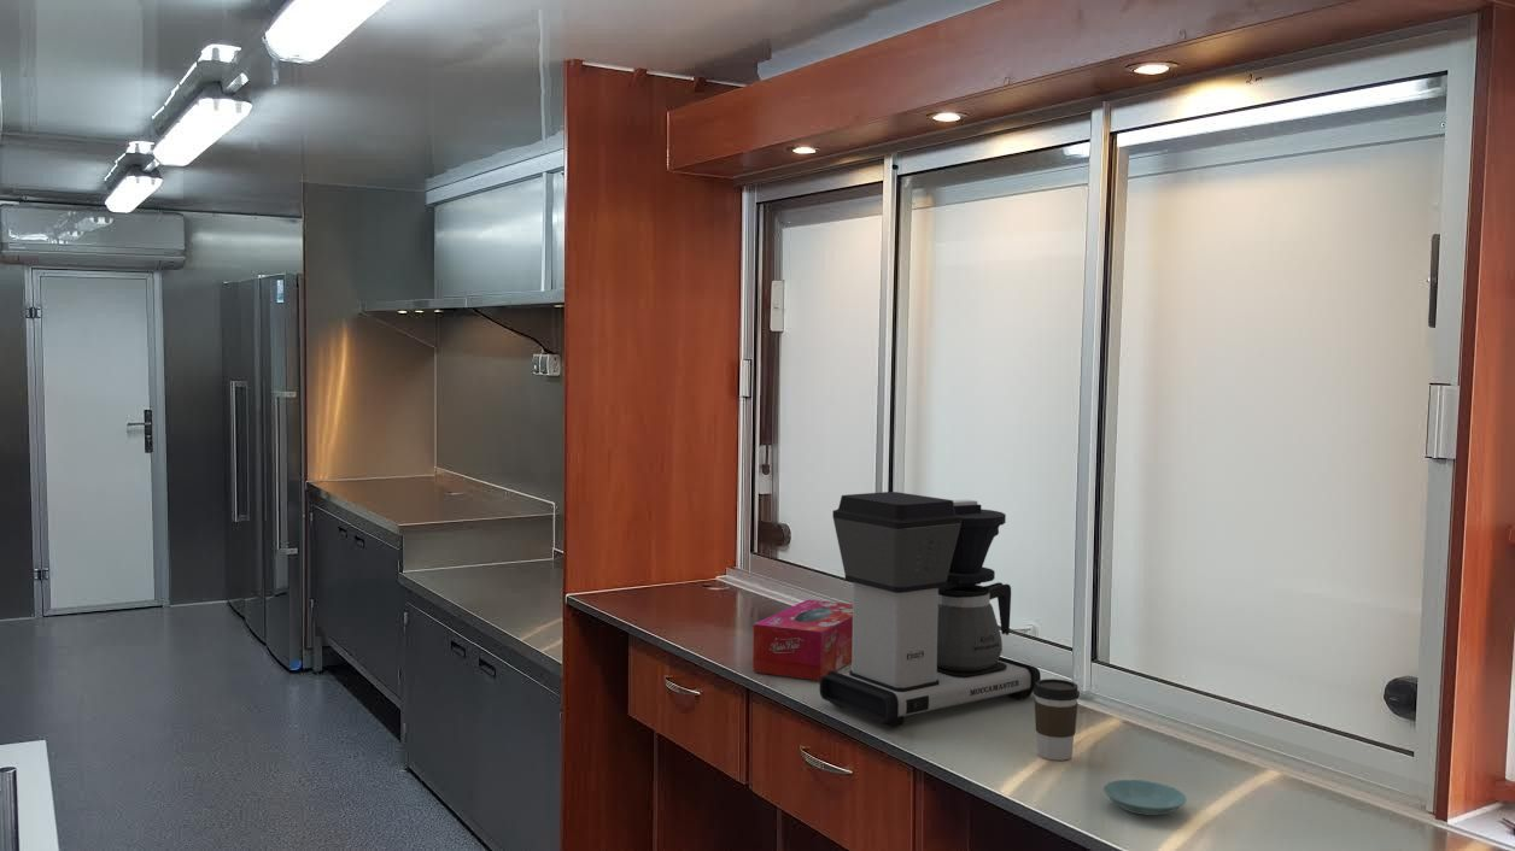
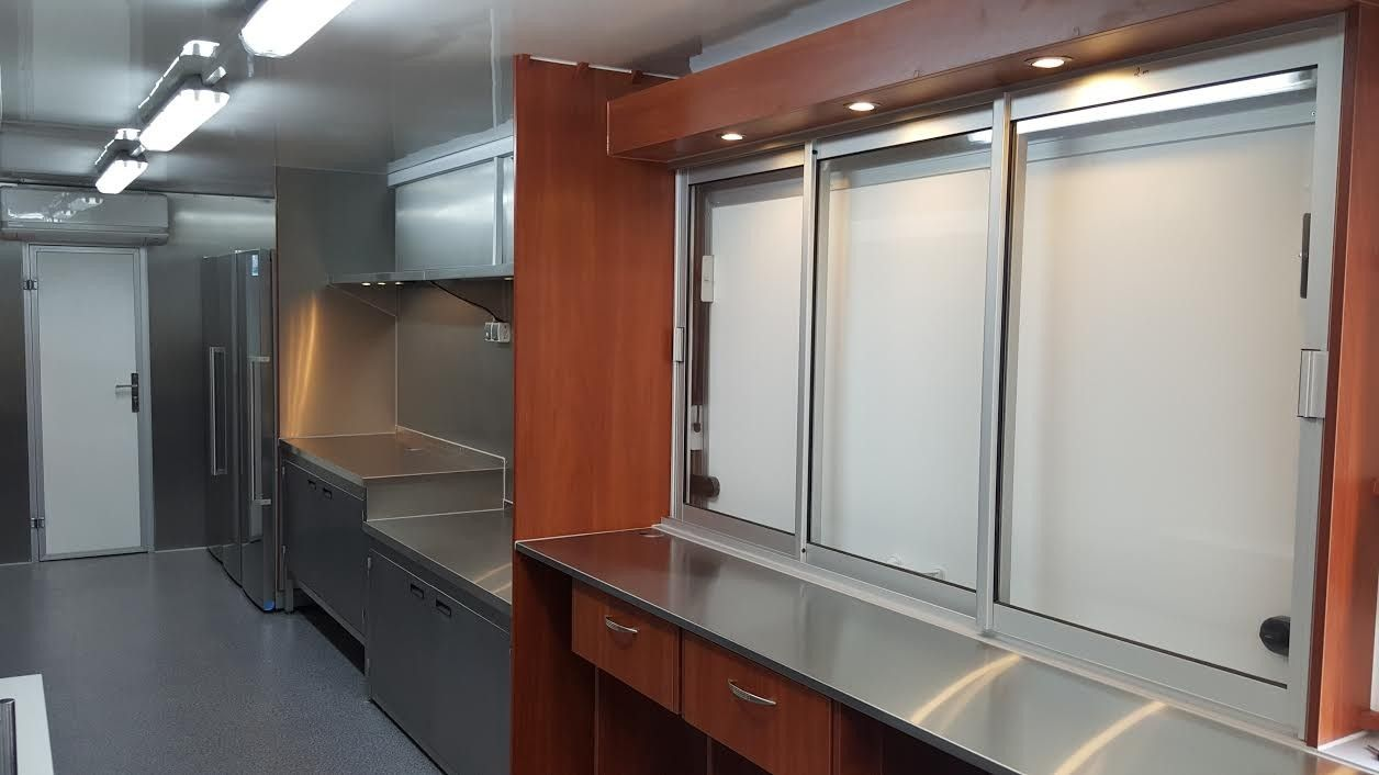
- coffee cup [1033,677,1081,762]
- coffee maker [818,491,1042,729]
- saucer [1102,779,1188,817]
- tissue box [751,599,853,682]
